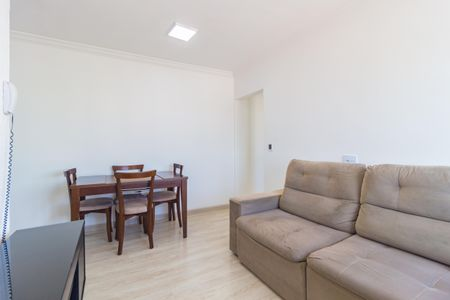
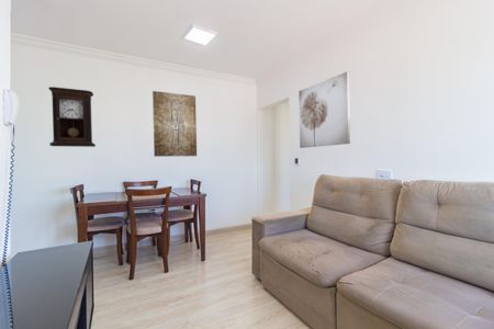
+ wall art [297,70,351,149]
+ pendulum clock [47,86,97,148]
+ wall art [151,90,198,158]
